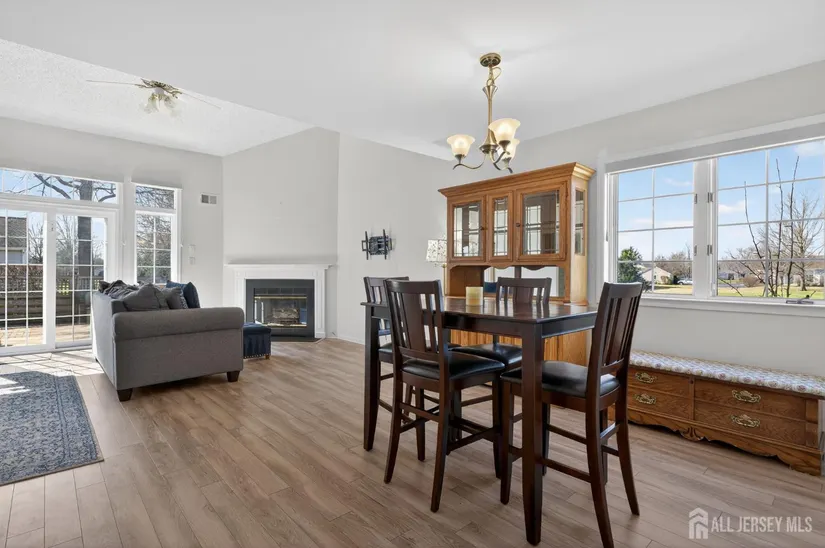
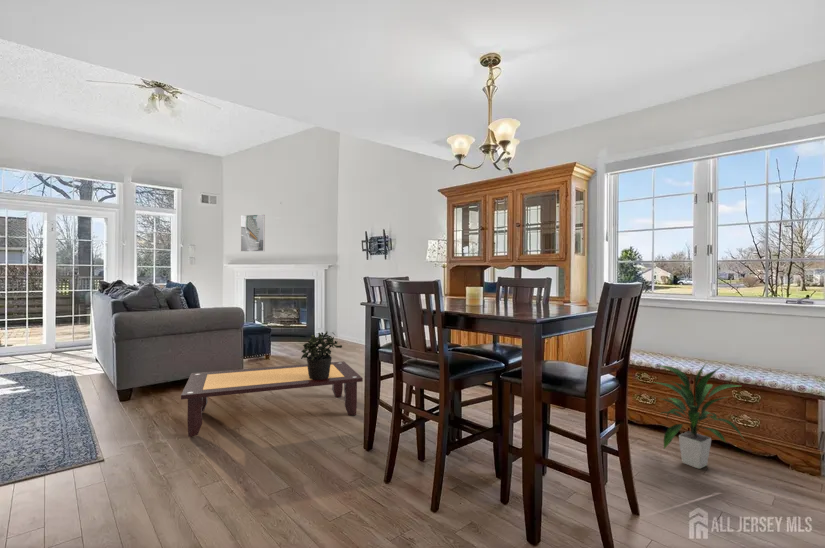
+ potted plant [300,330,343,380]
+ indoor plant [652,363,745,470]
+ coffee table [180,360,364,438]
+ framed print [240,214,266,253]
